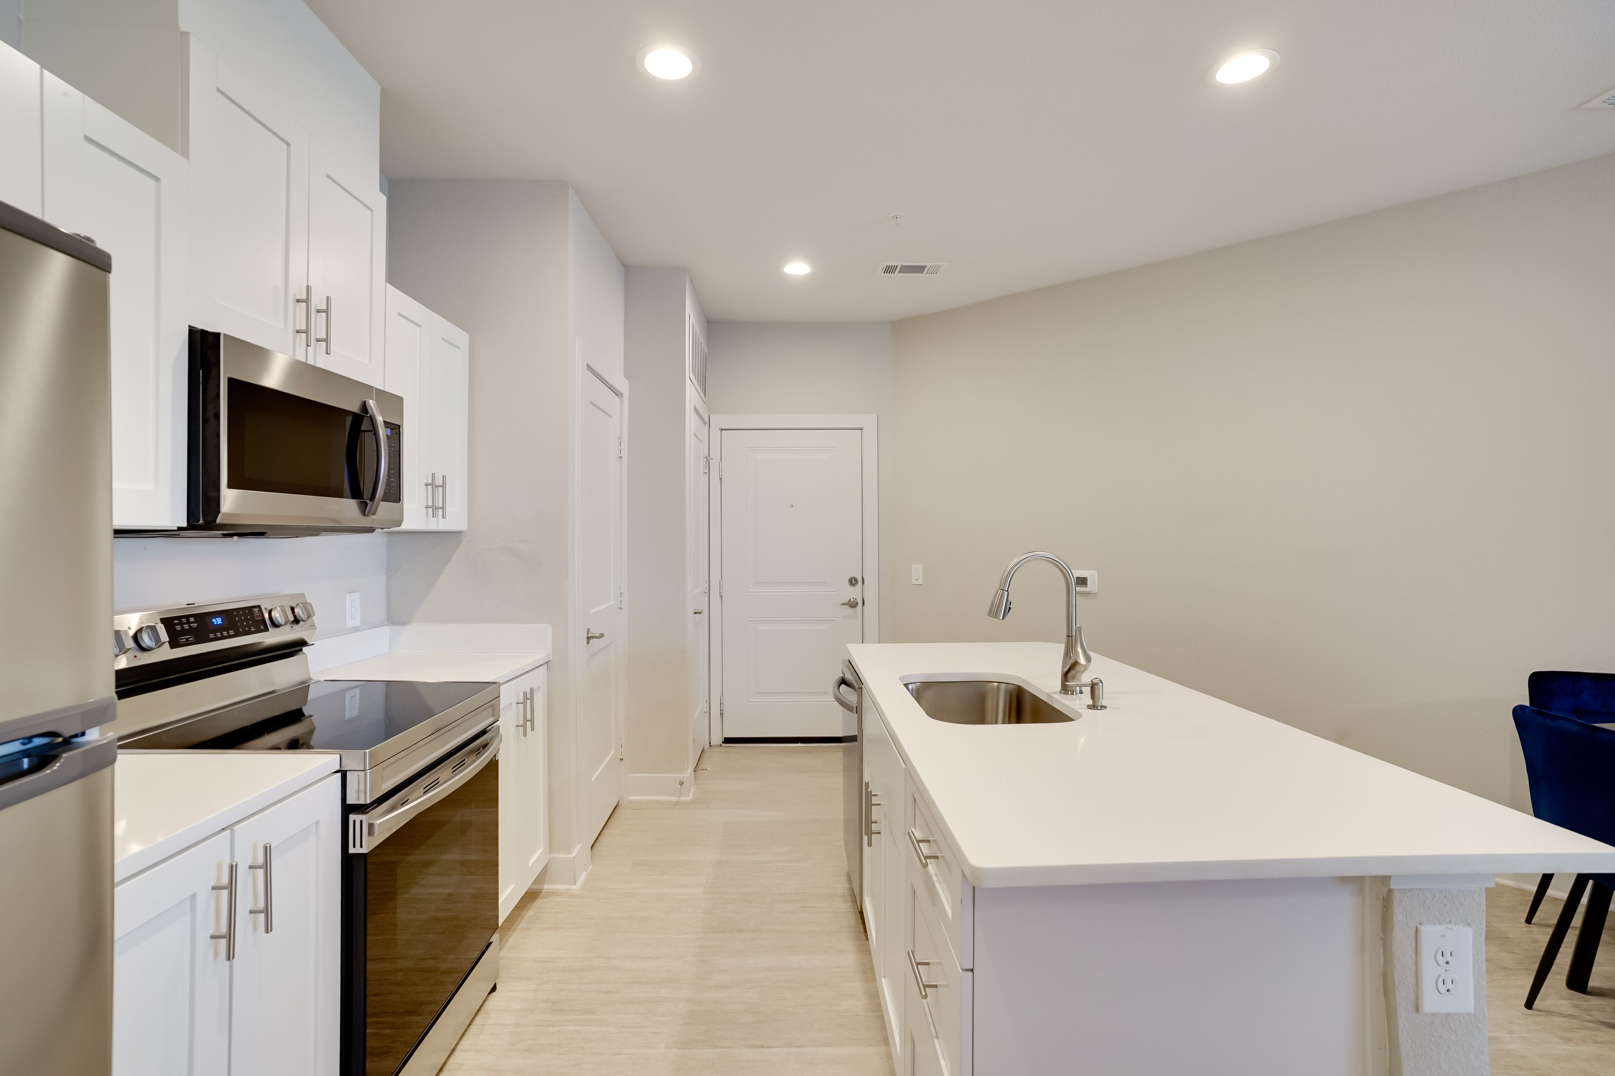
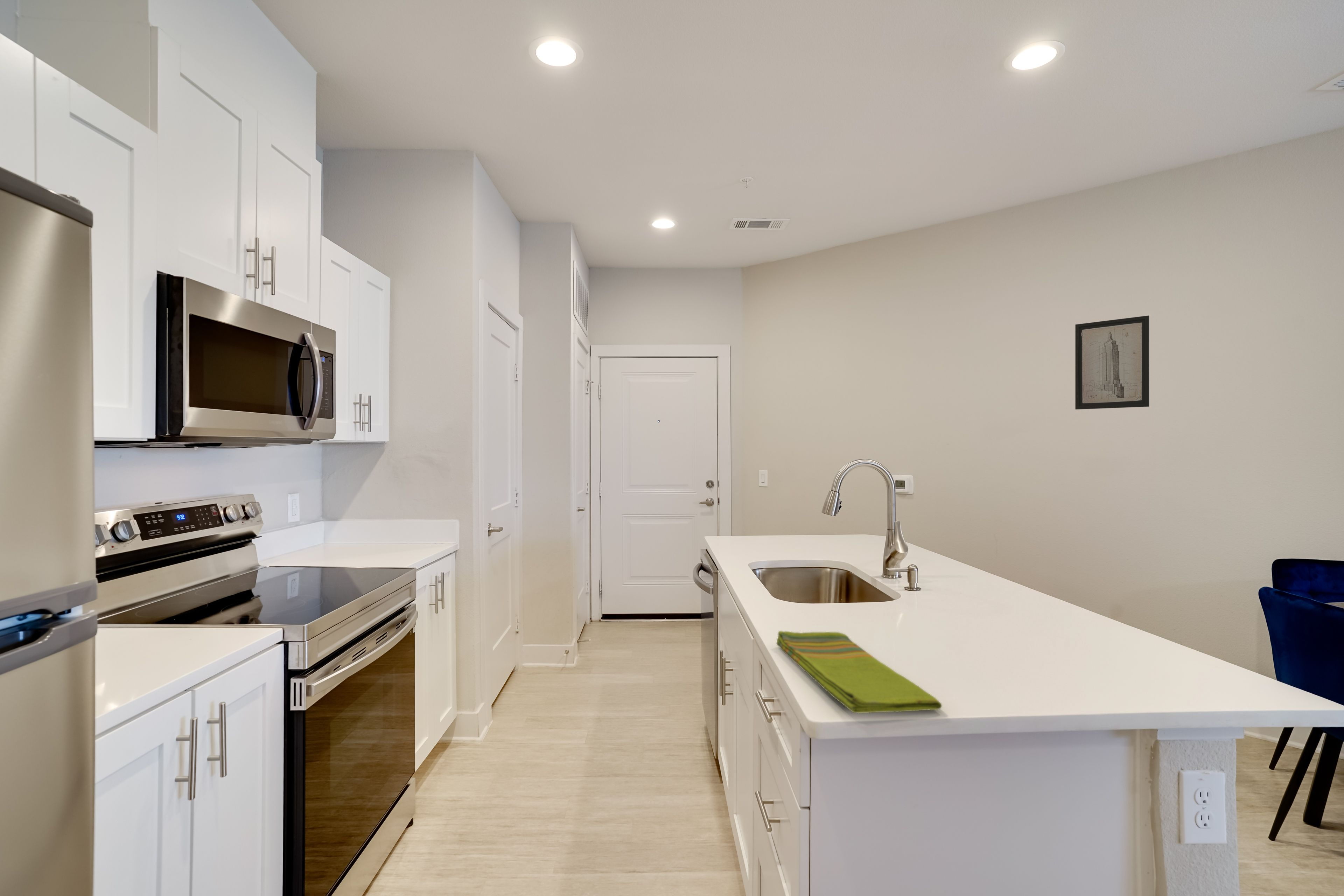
+ wall art [1075,315,1149,410]
+ dish towel [776,631,942,714]
